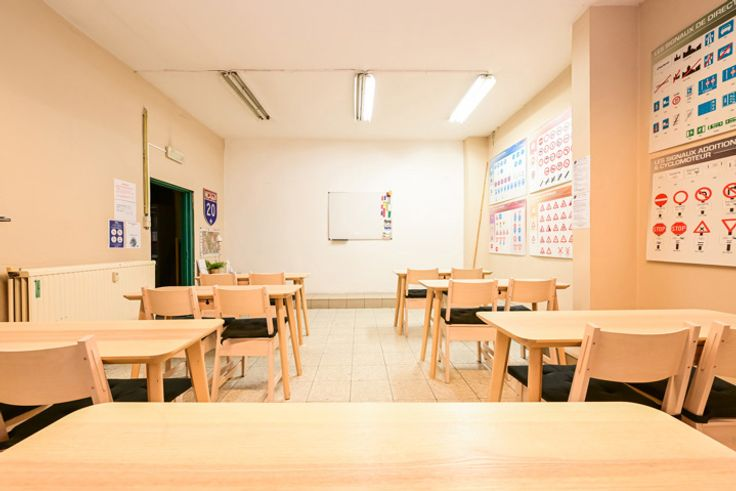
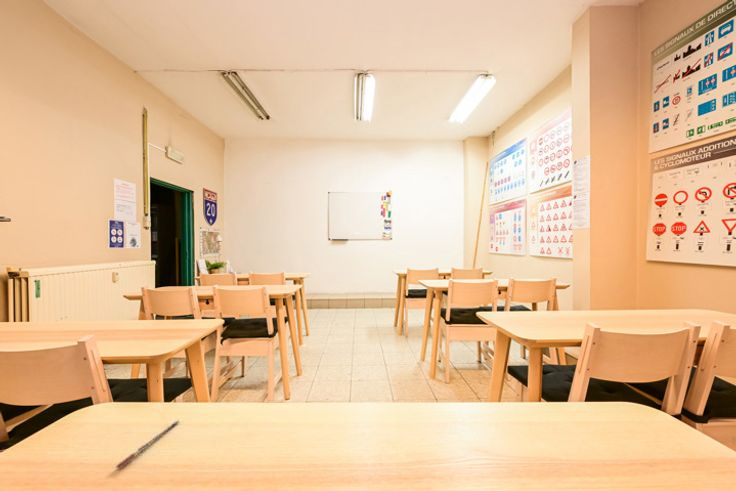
+ pen [115,419,180,469]
